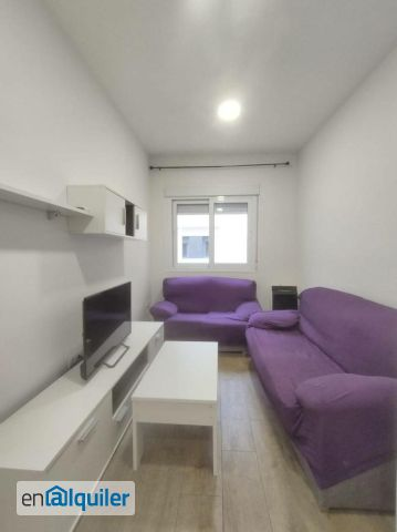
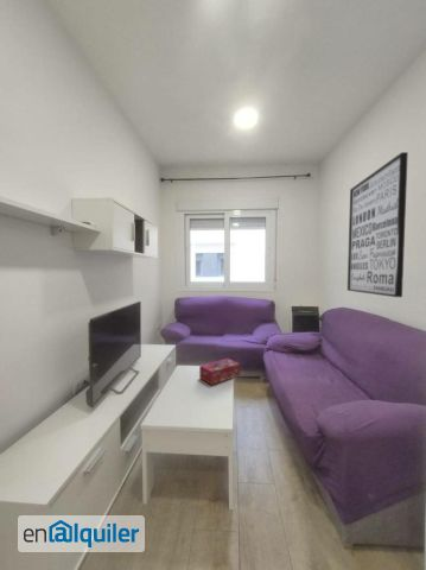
+ wall art [346,151,409,298]
+ tissue box [198,357,241,386]
